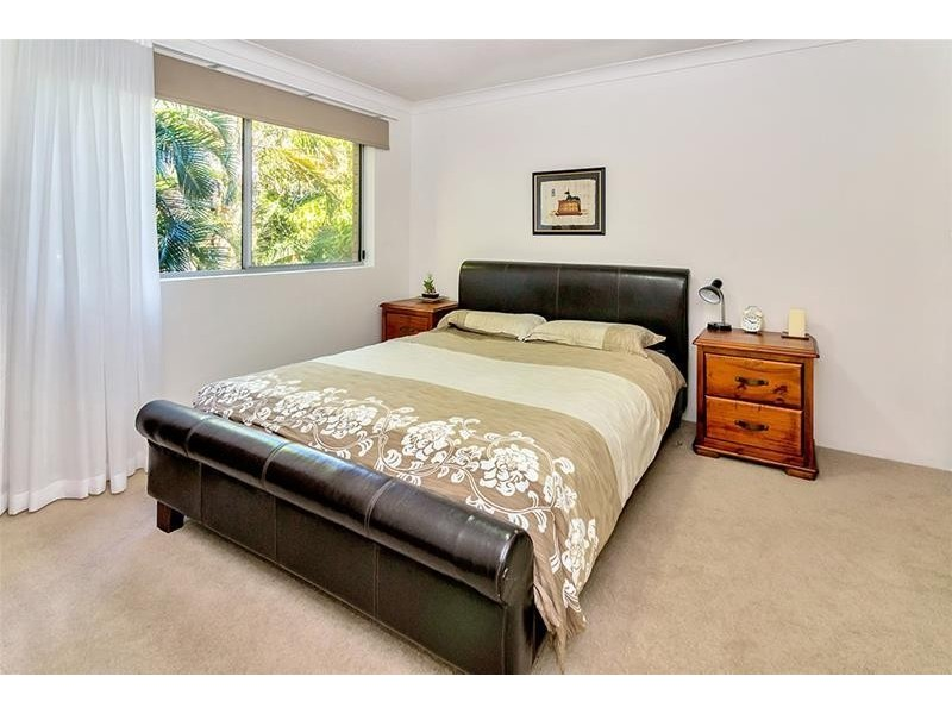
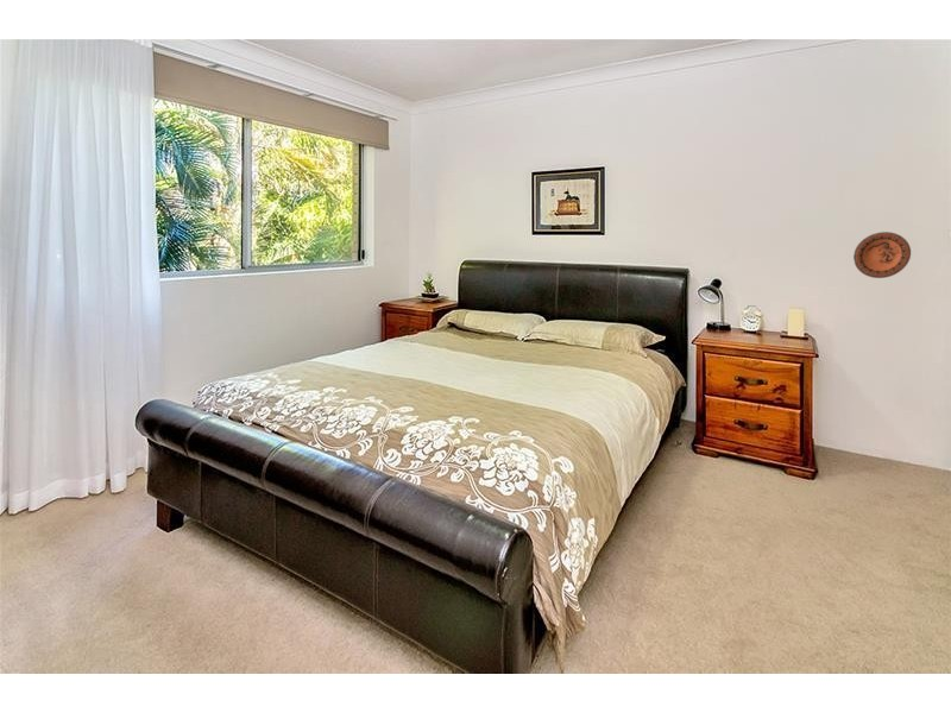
+ decorative plate [852,231,912,279]
